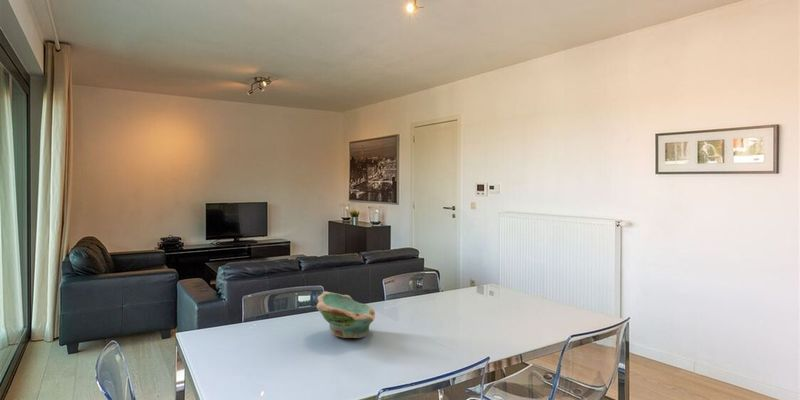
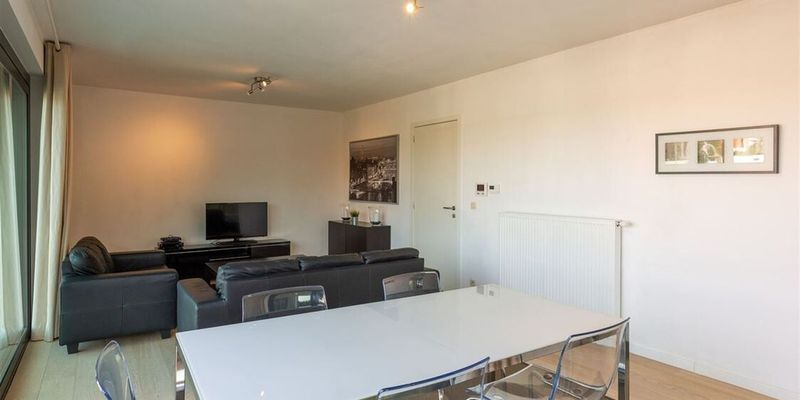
- bowl [315,290,376,339]
